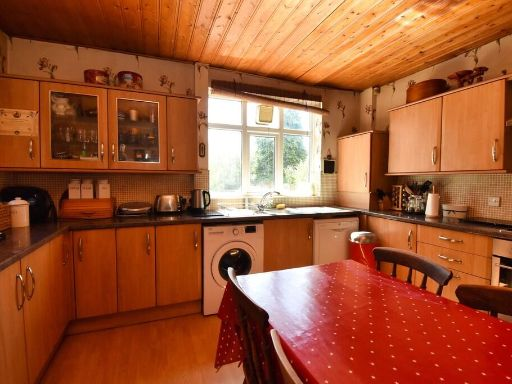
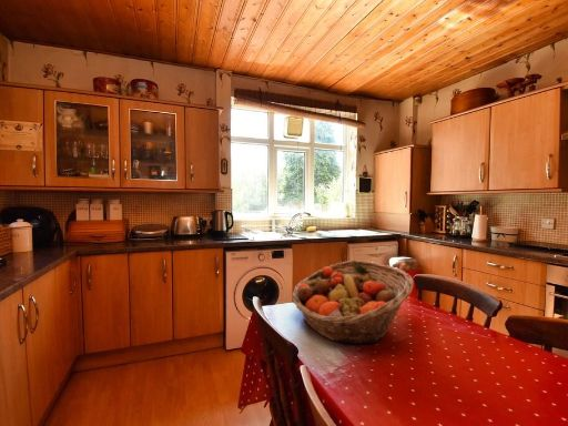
+ fruit basket [291,260,415,345]
